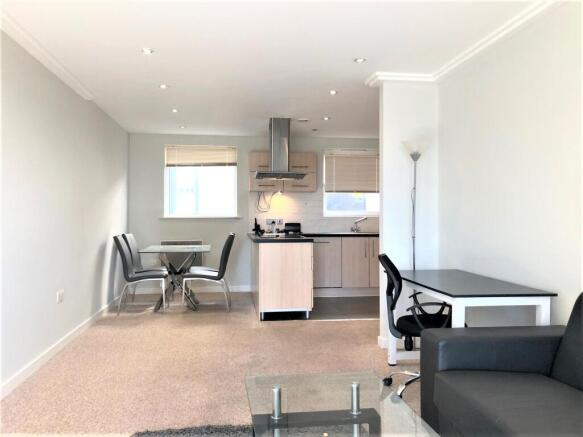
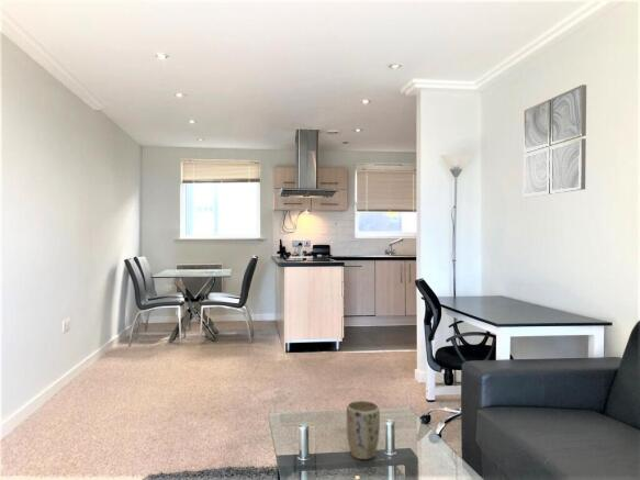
+ wall art [523,83,587,198]
+ plant pot [346,400,381,460]
